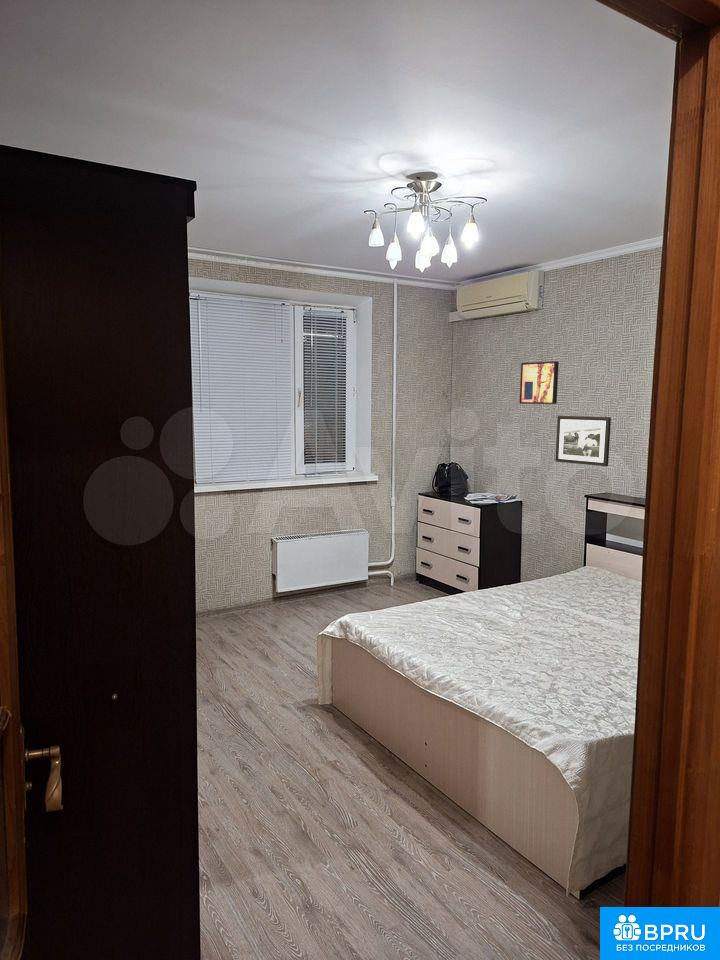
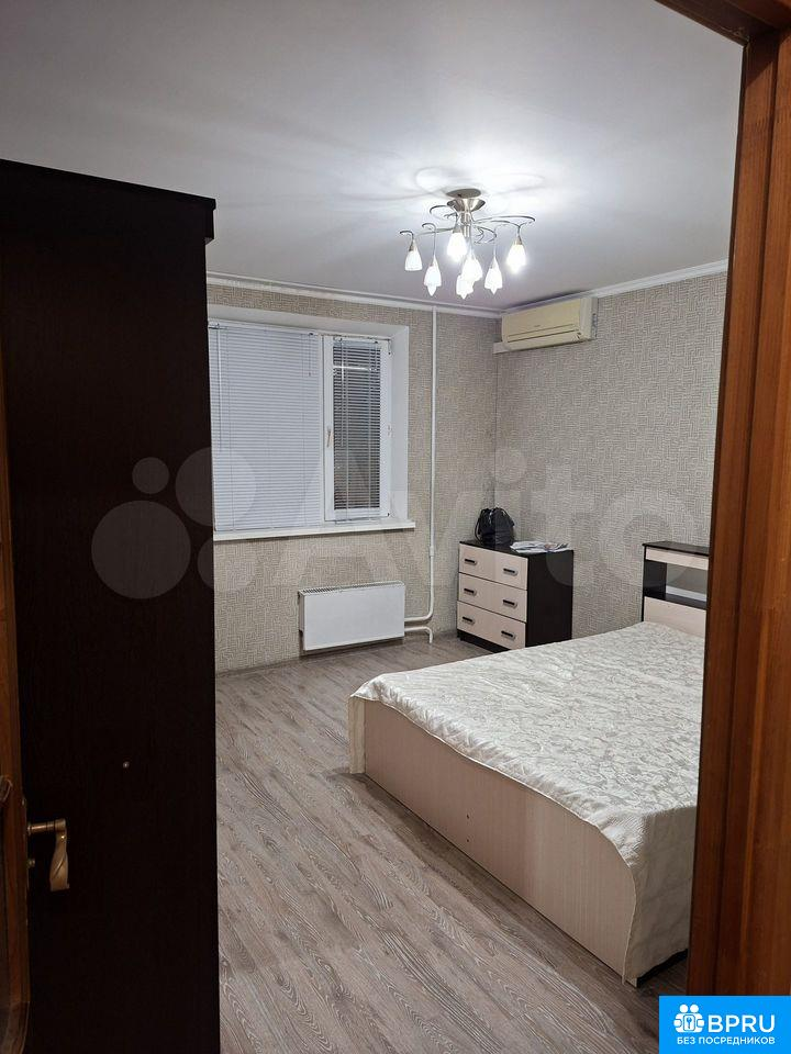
- wall art [518,360,560,405]
- picture frame [554,415,612,467]
